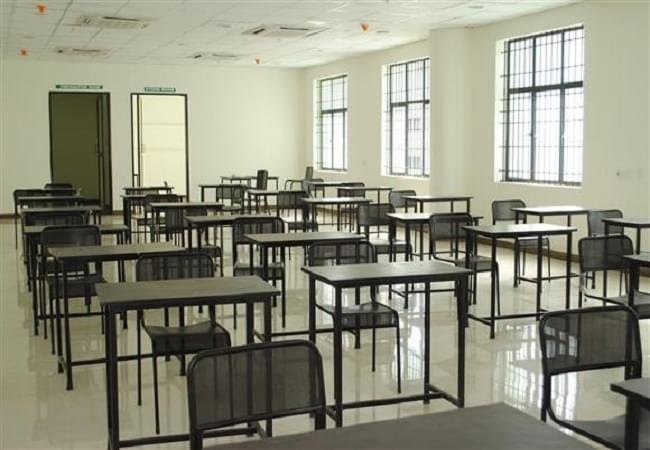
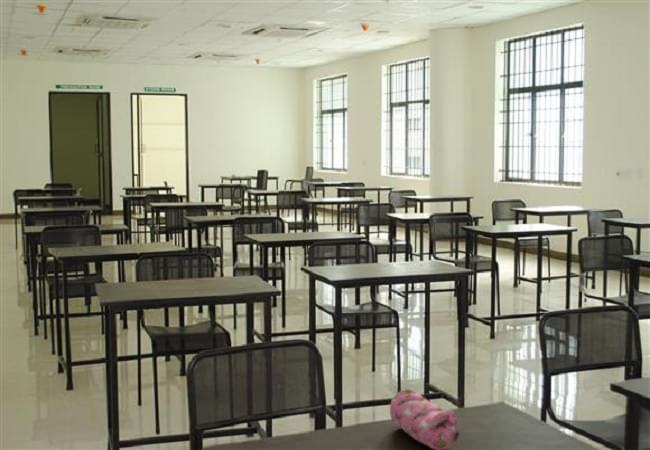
+ pencil case [389,388,460,450]
